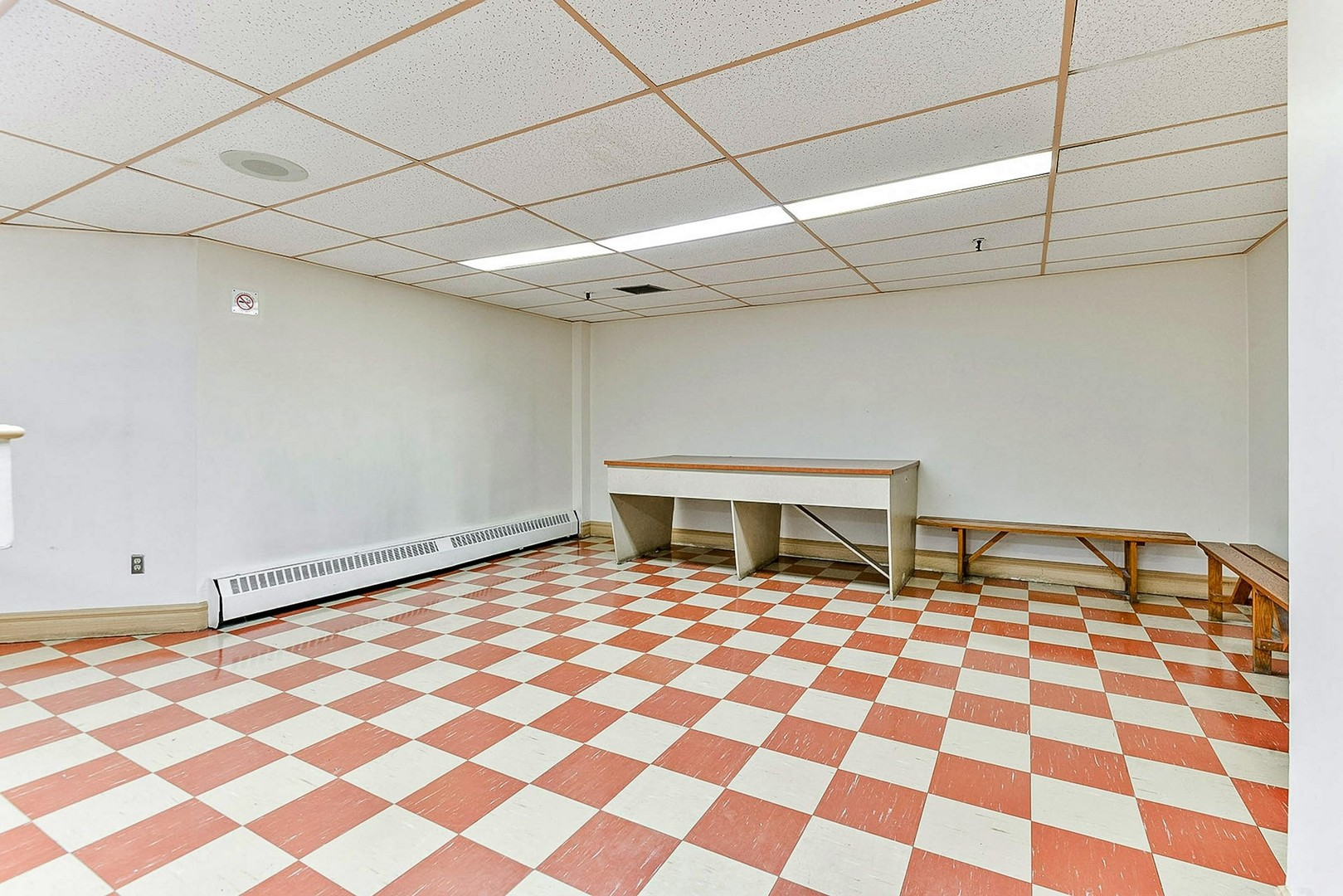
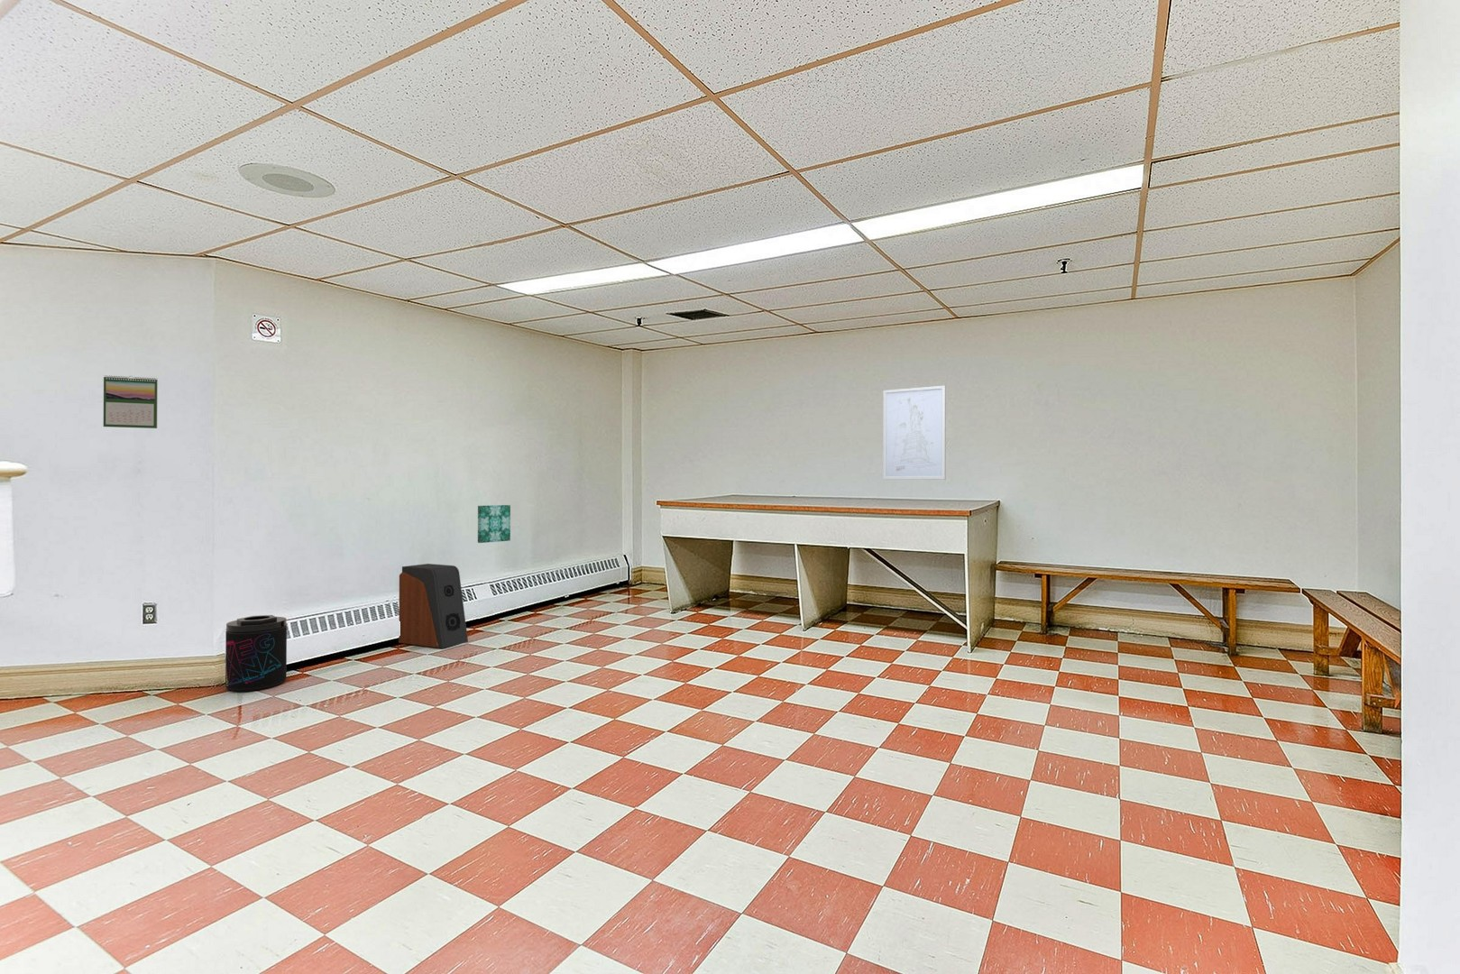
+ wall art [882,385,947,480]
+ calendar [103,375,159,429]
+ wall art [477,504,511,544]
+ speaker [398,563,469,649]
+ supplement container [225,614,288,692]
